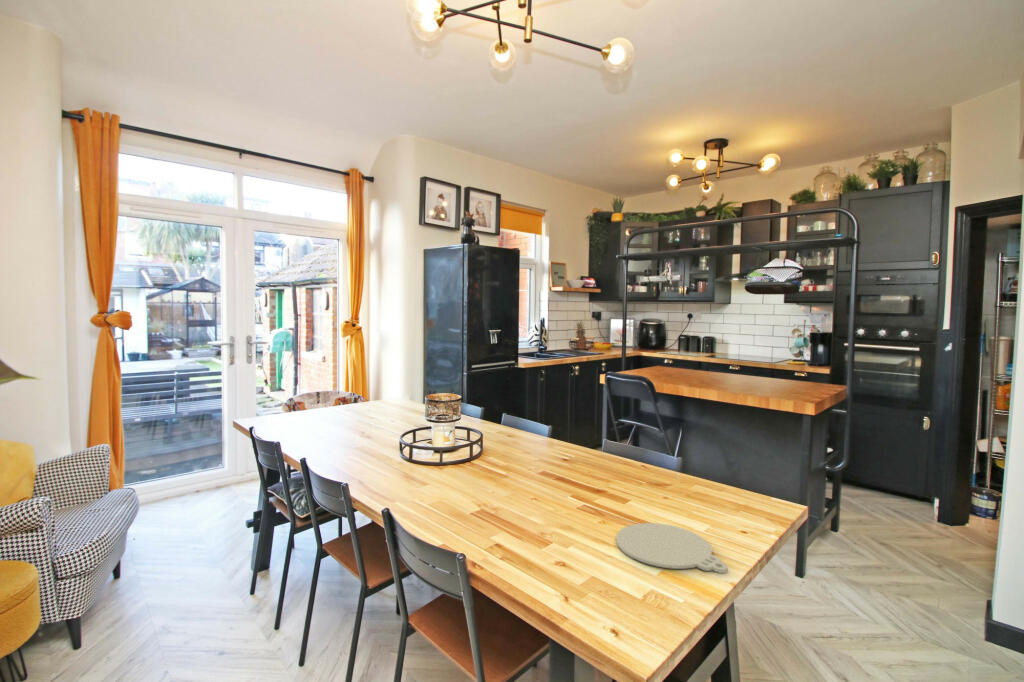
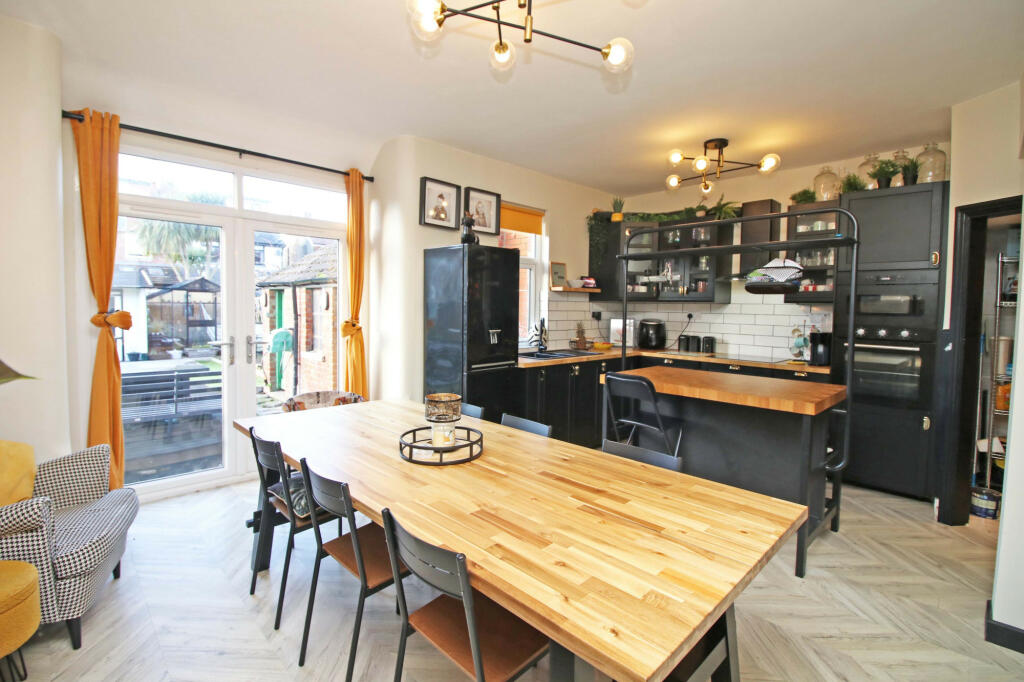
- plate [615,522,729,574]
